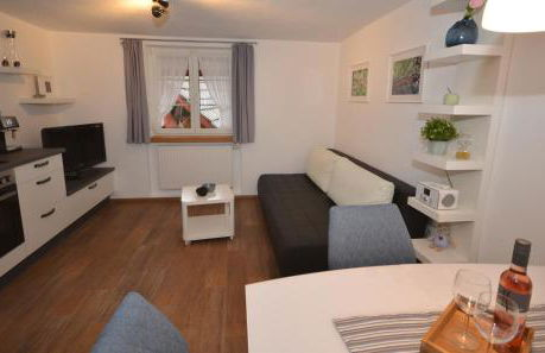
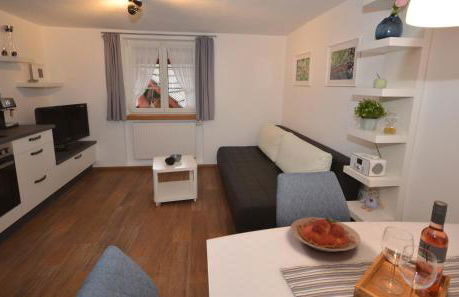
+ plate [290,216,362,253]
